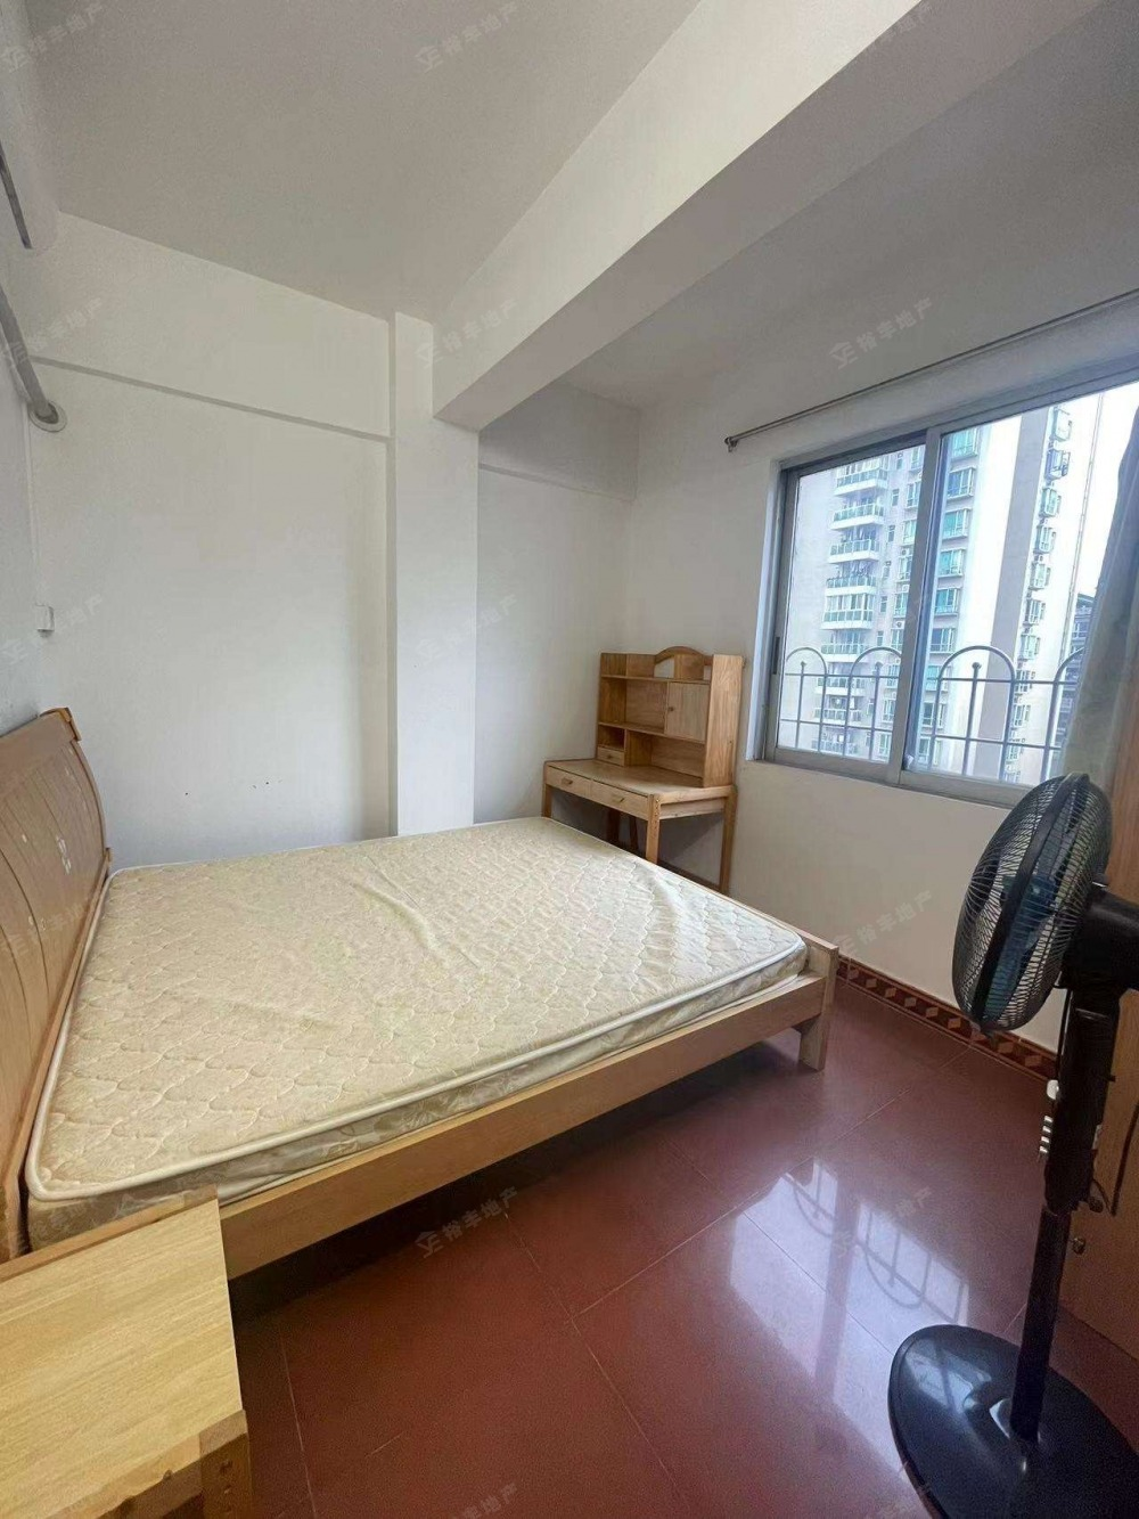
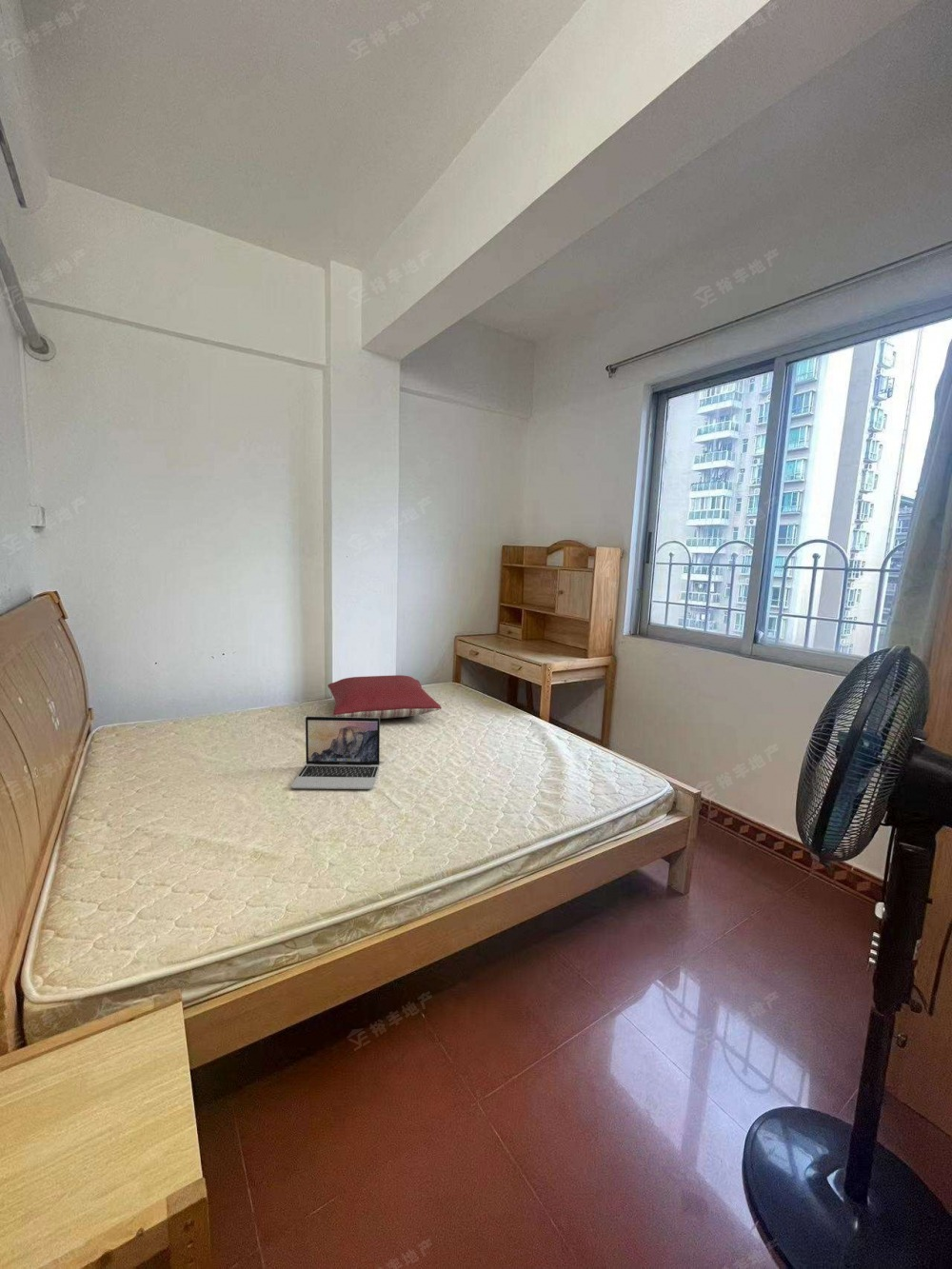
+ laptop [290,715,381,790]
+ pillow [327,674,443,720]
